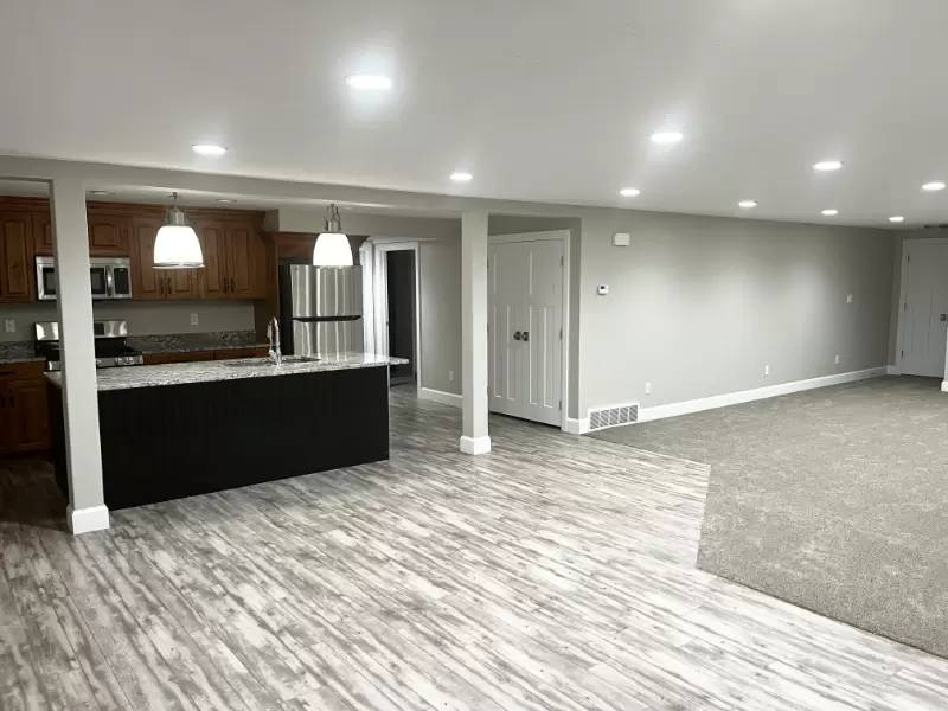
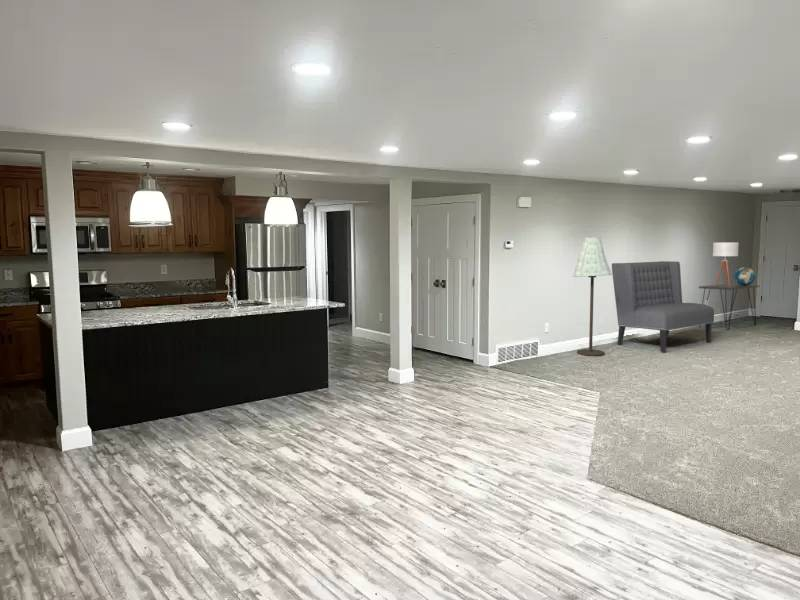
+ floor lamp [572,236,613,357]
+ sofa [611,260,715,353]
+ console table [698,283,760,331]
+ lamp [712,241,740,287]
+ globe [733,266,756,286]
